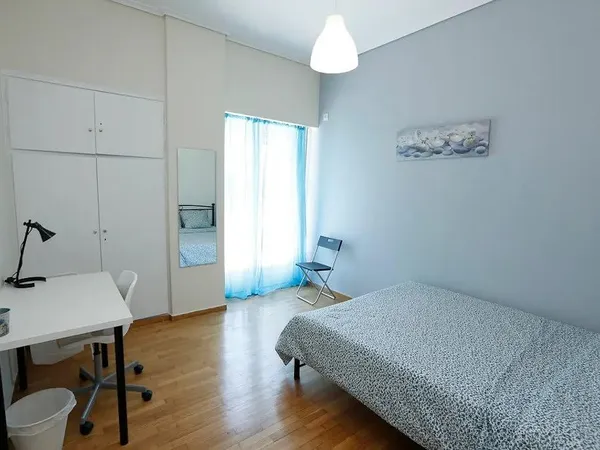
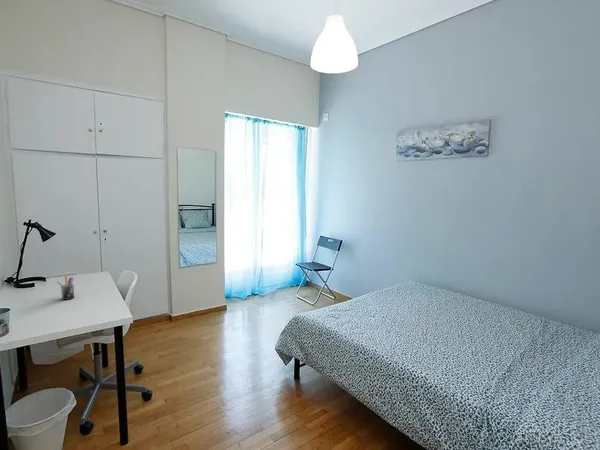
+ pen holder [56,275,75,301]
